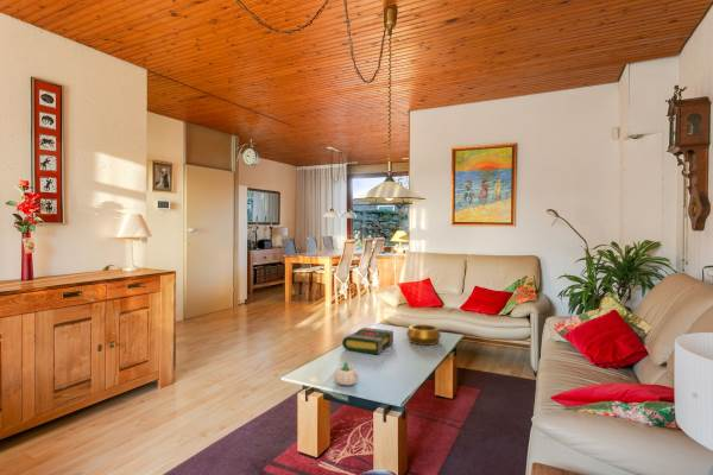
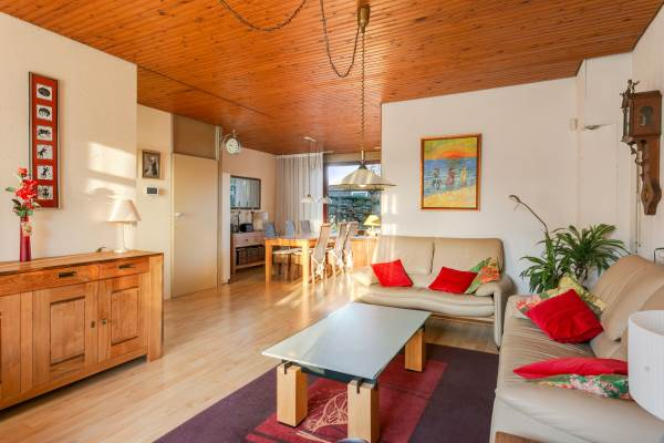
- book [341,327,395,355]
- succulent planter [333,361,359,387]
- decorative bowl [405,323,442,347]
